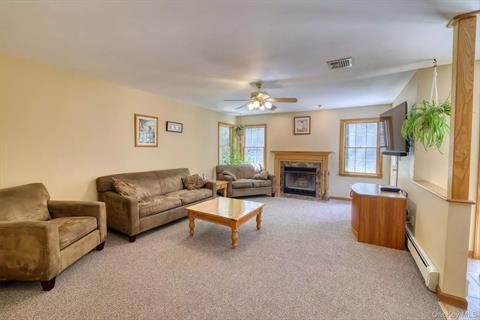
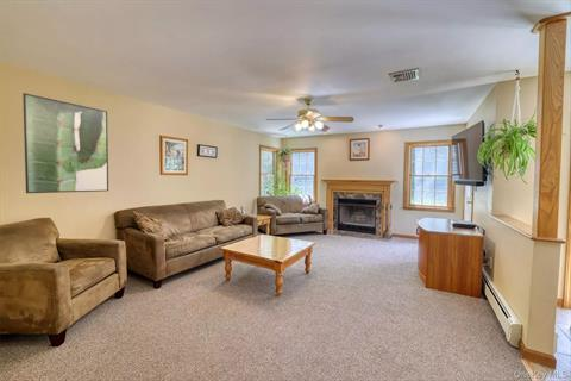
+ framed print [21,92,109,194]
